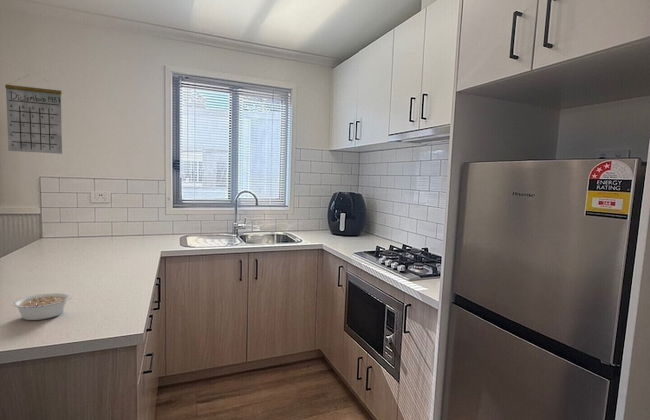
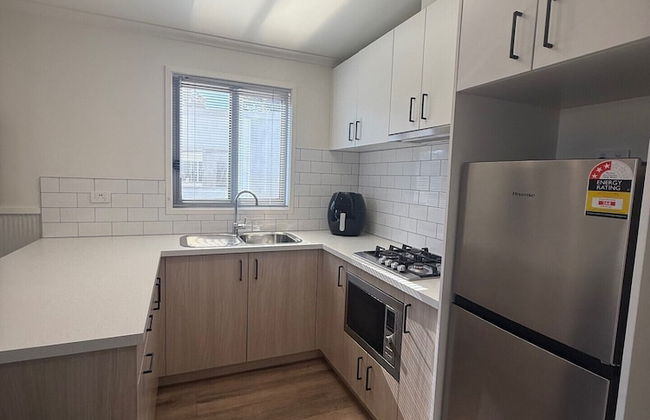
- calendar [4,74,63,155]
- legume [11,292,73,321]
